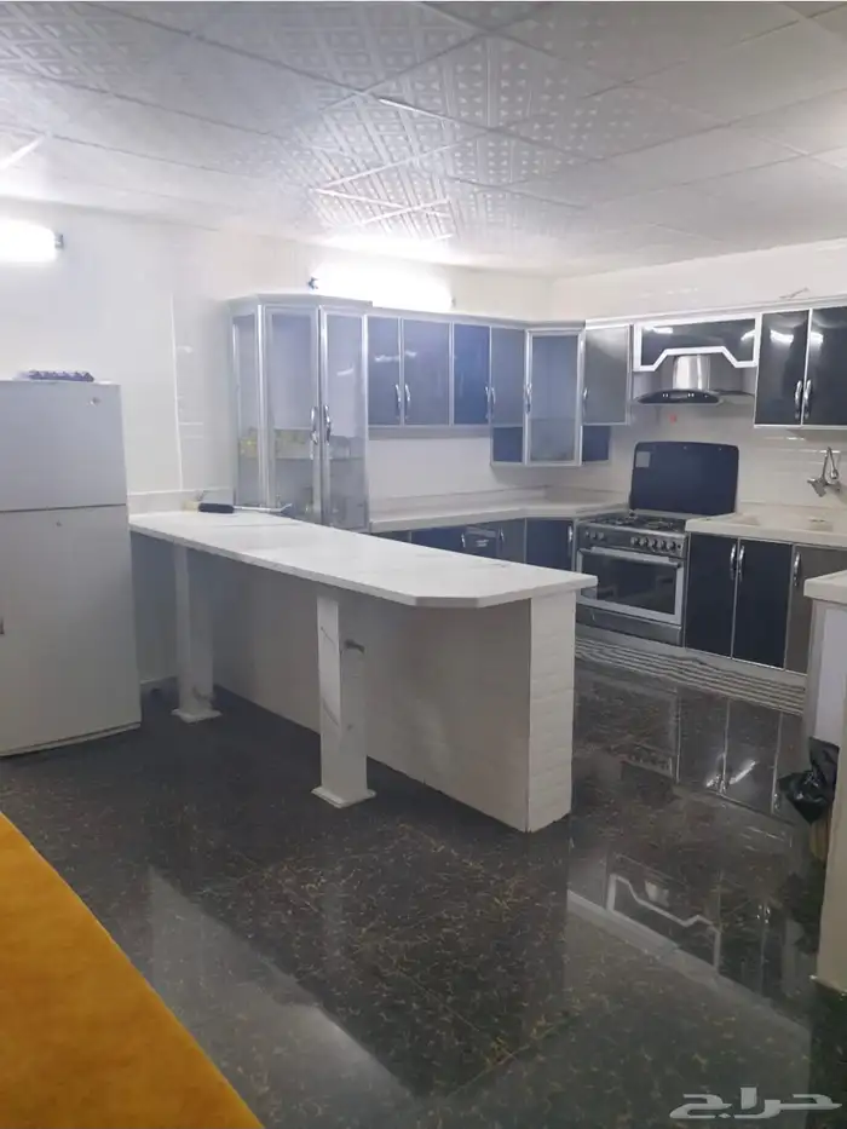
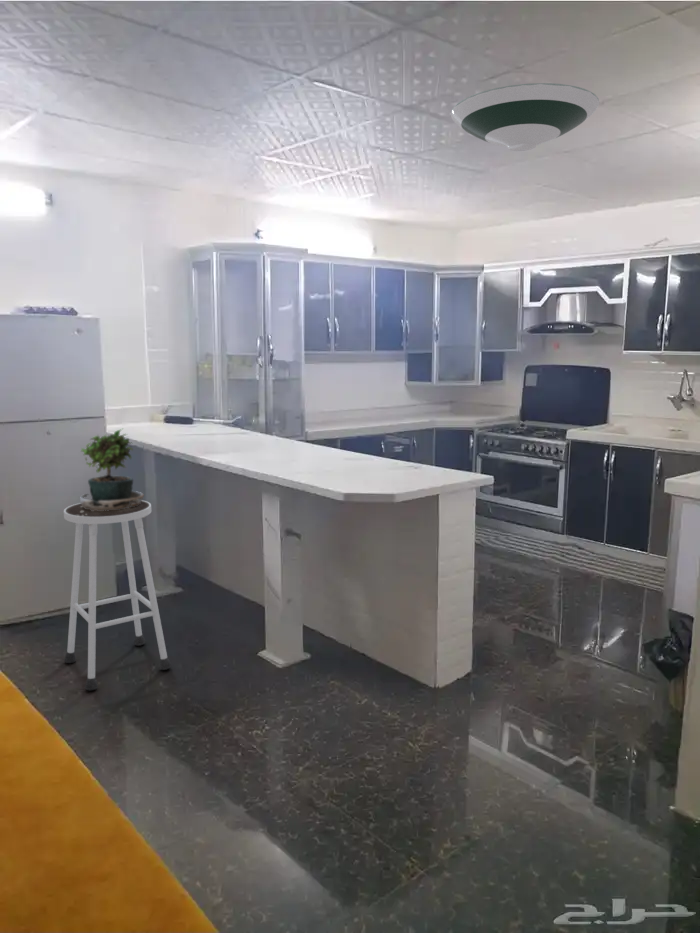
+ stool [63,499,172,692]
+ potted plant [76,428,144,516]
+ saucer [450,82,600,152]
